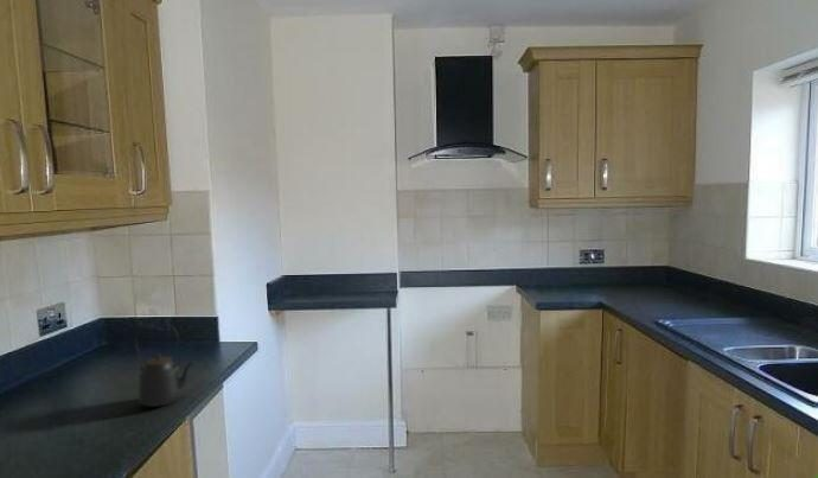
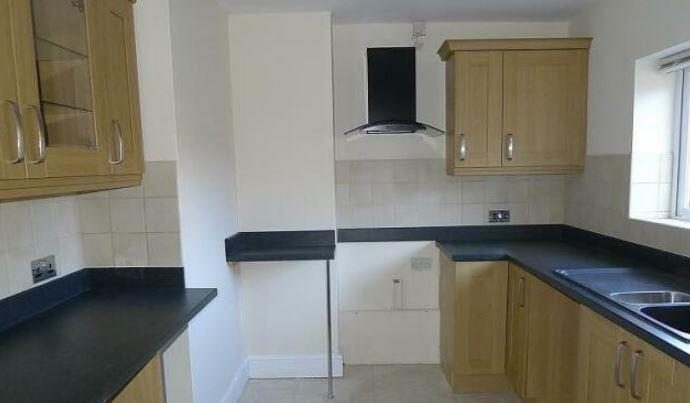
- kettle [134,321,196,408]
